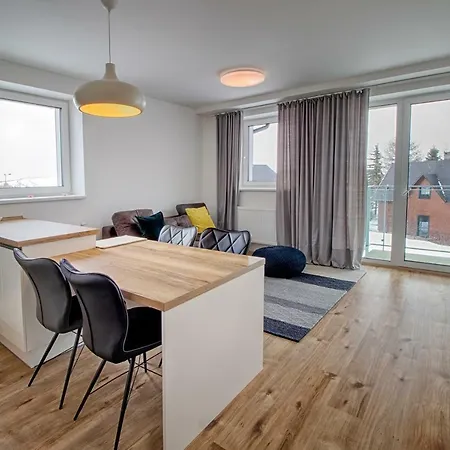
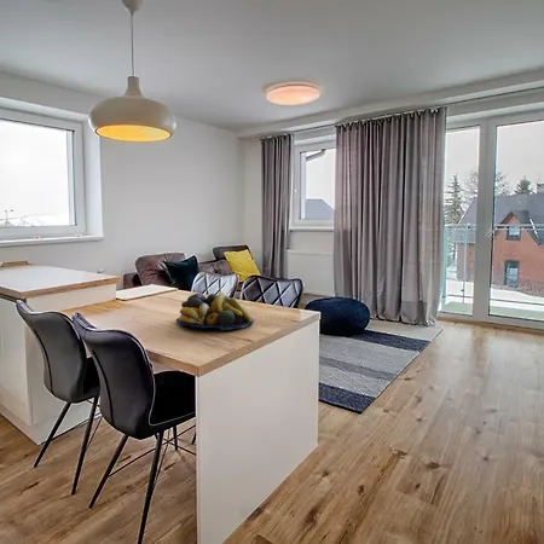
+ fruit bowl [175,291,255,331]
